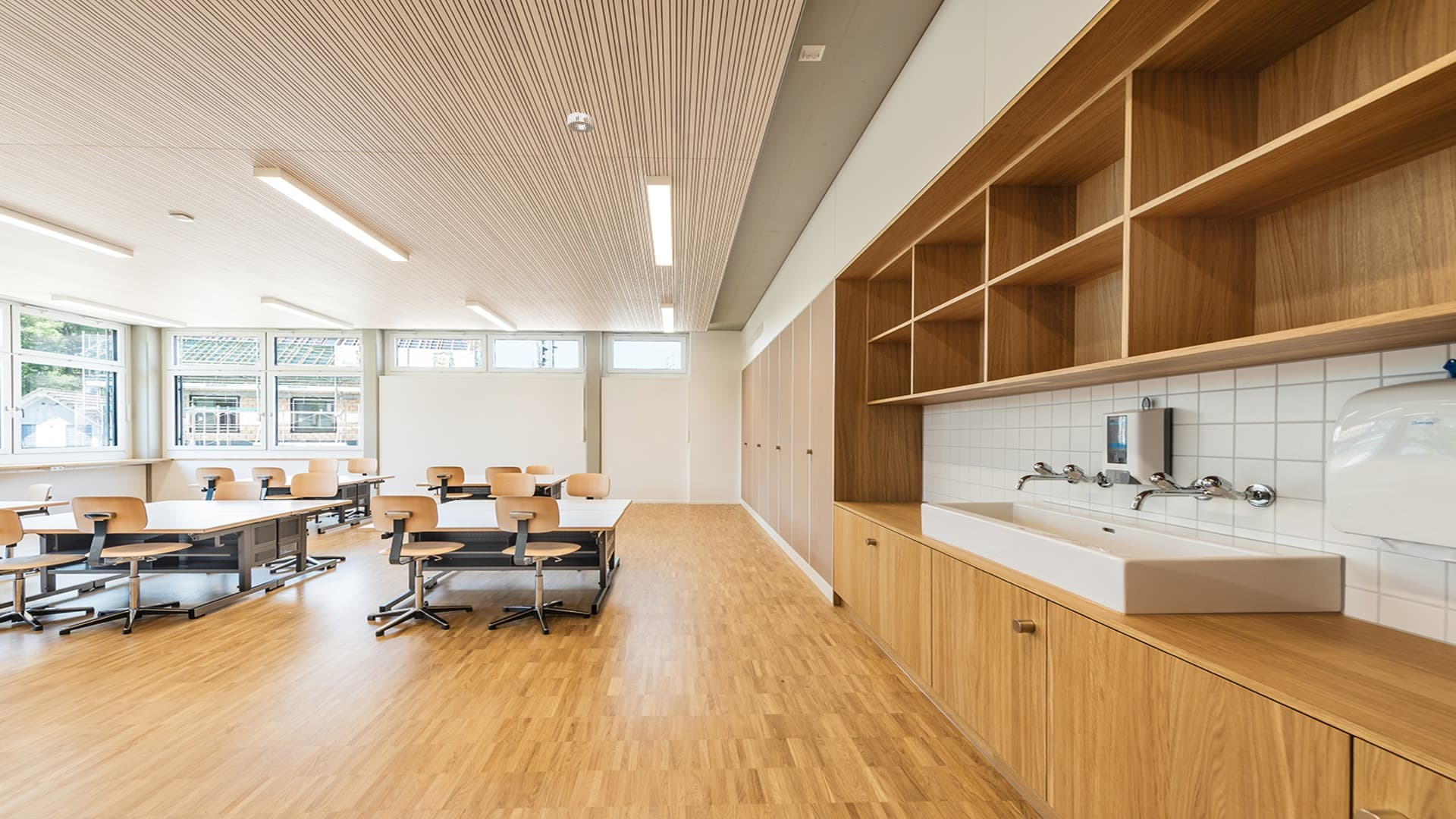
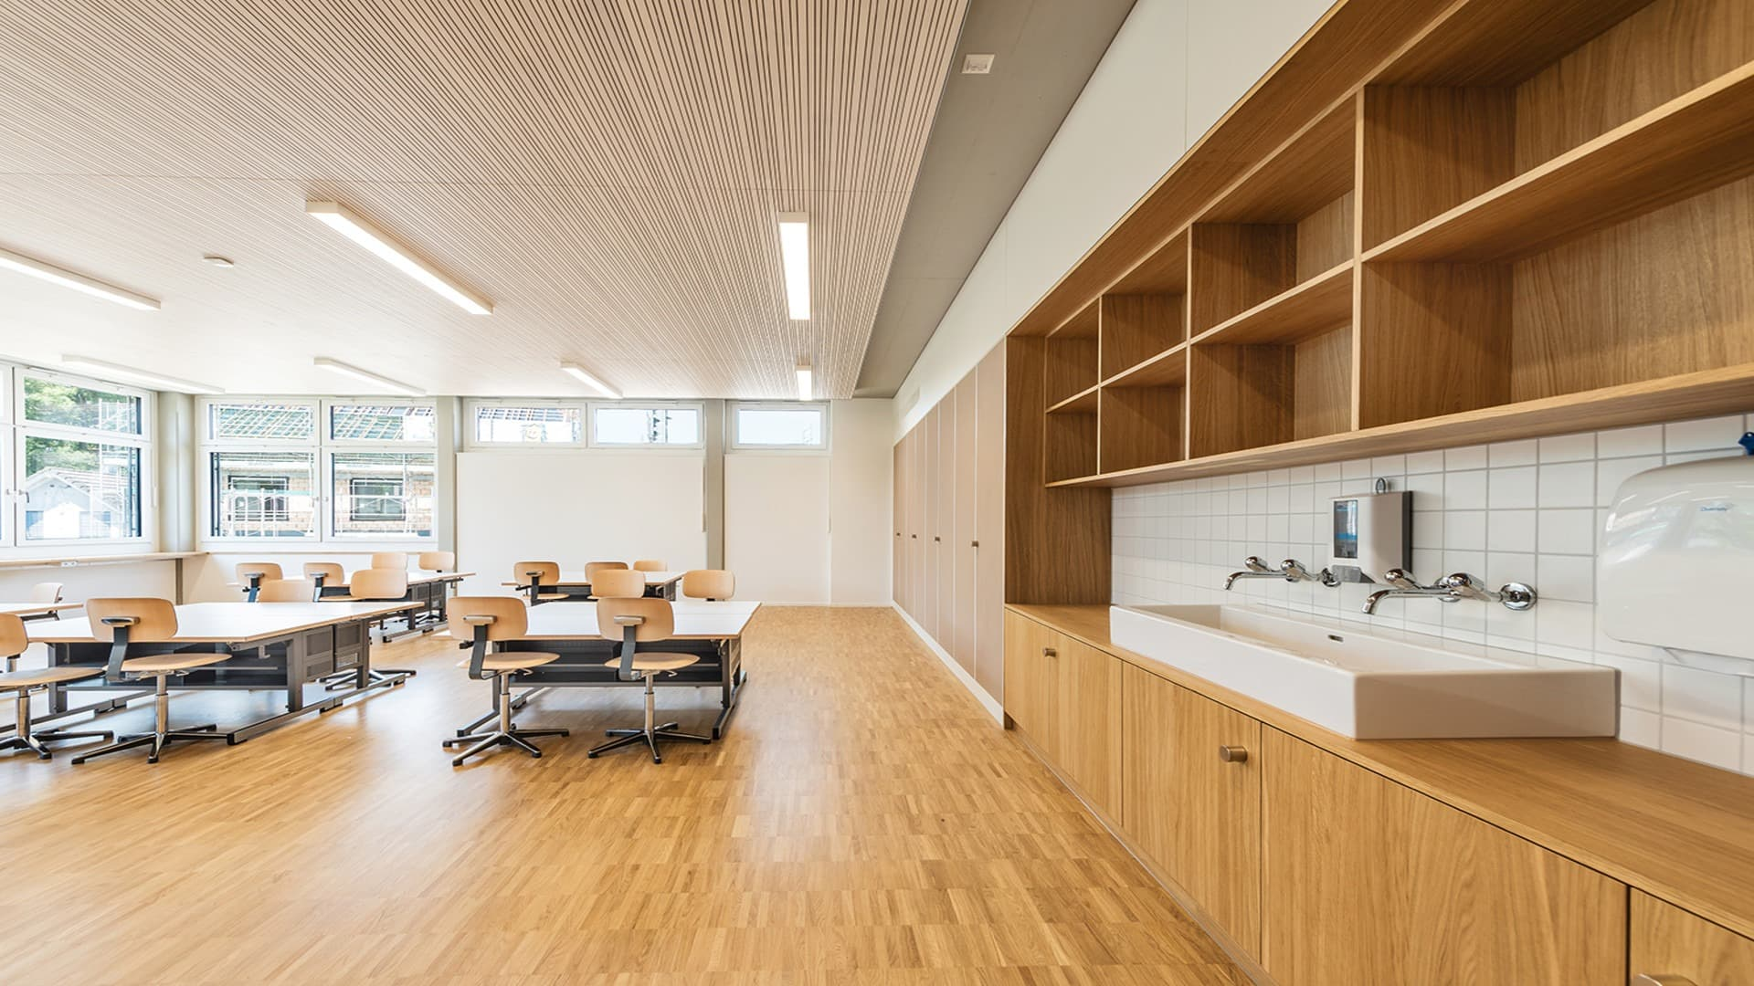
- smoke detector [566,111,595,133]
